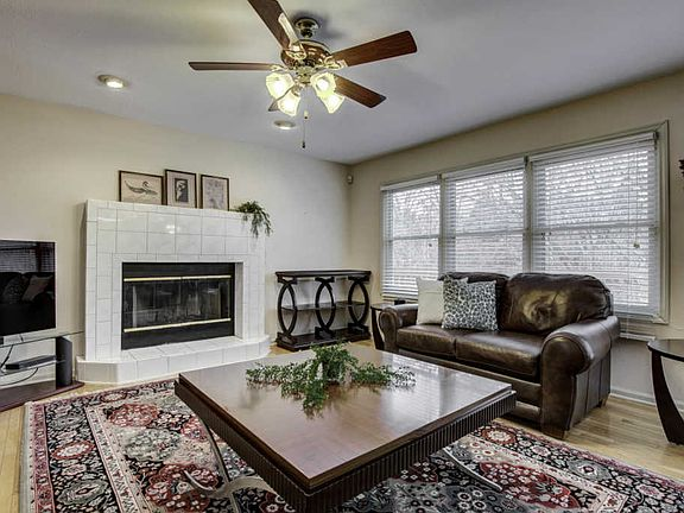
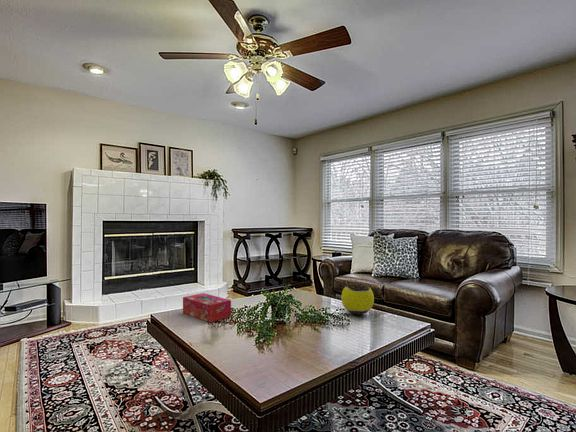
+ tissue box [182,292,232,323]
+ decorative ball [340,281,375,316]
